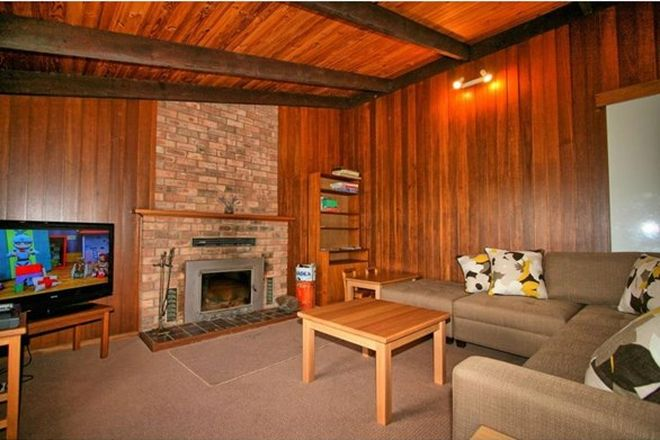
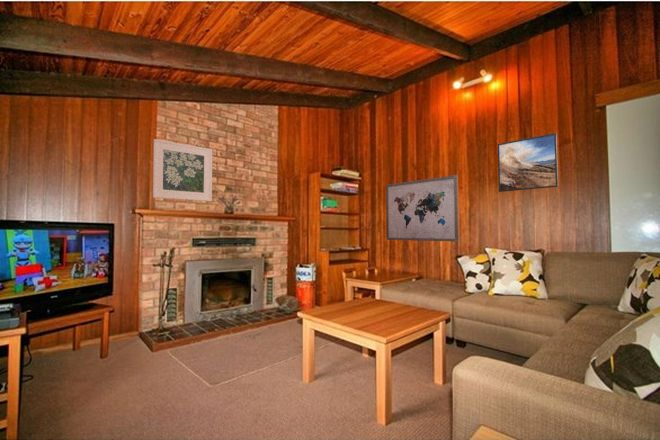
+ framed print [151,138,213,202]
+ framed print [497,132,559,193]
+ wall art [385,174,460,243]
